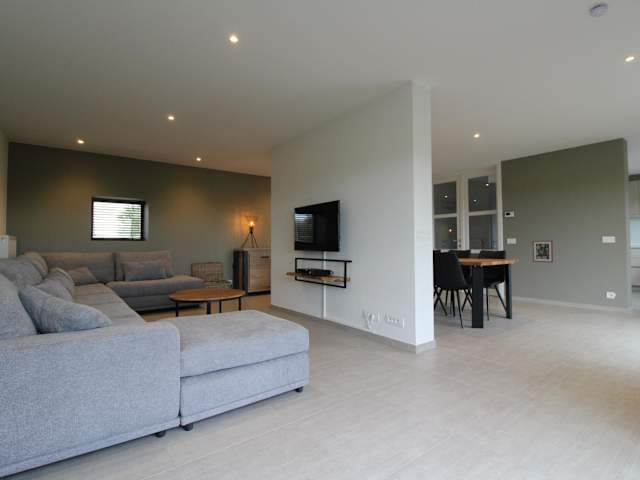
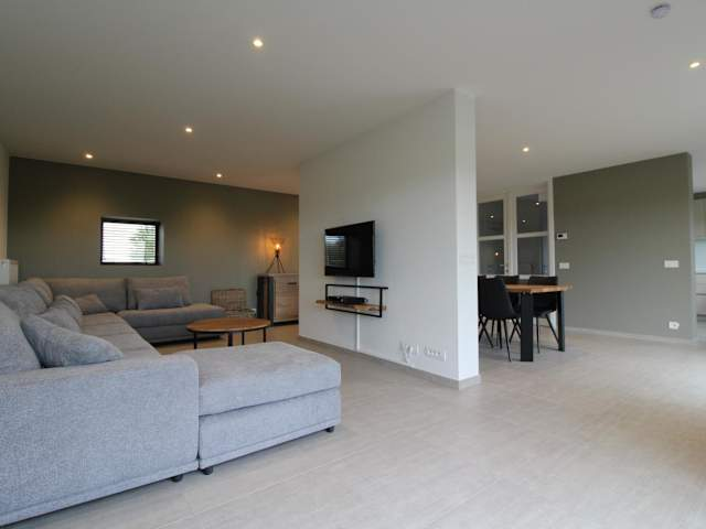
- wall art [531,239,554,263]
